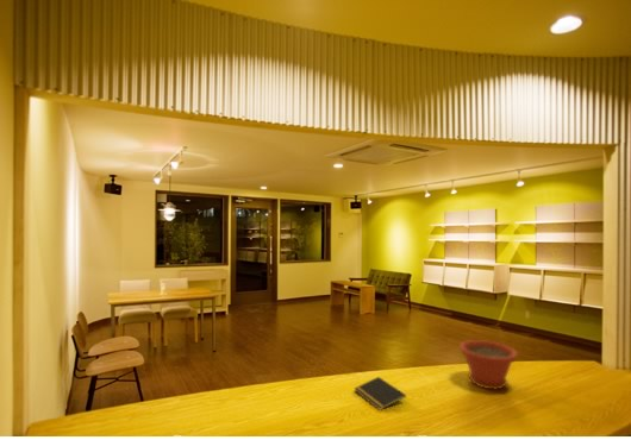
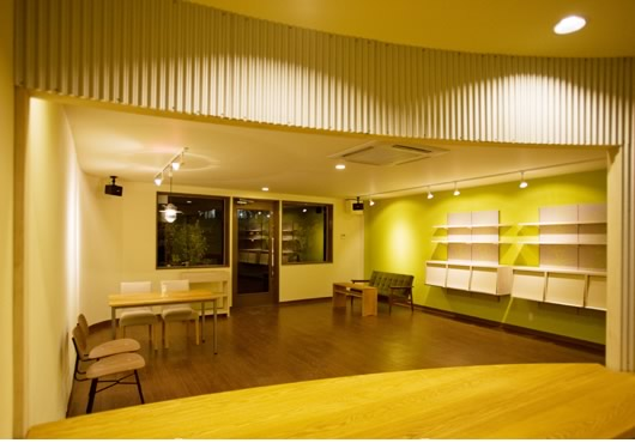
- notepad [354,376,407,411]
- plant pot [458,339,518,391]
